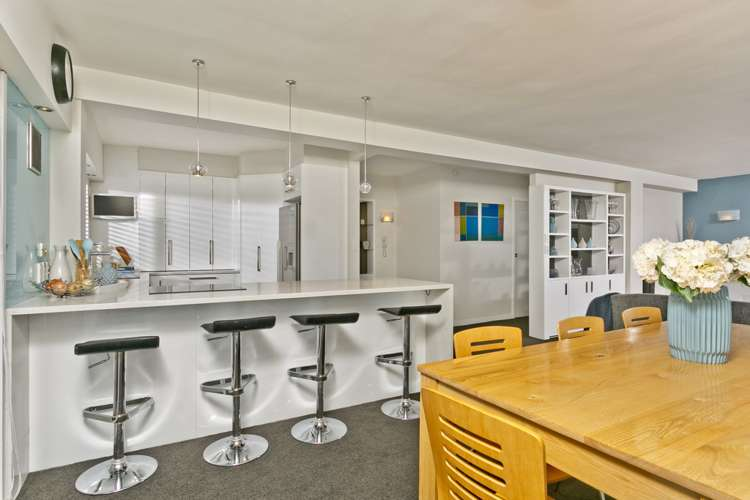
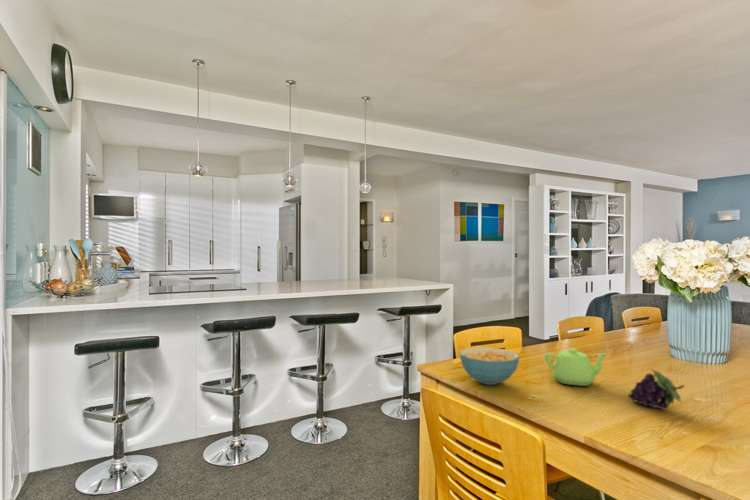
+ cereal bowl [458,346,520,386]
+ fruit [627,368,686,411]
+ teapot [543,347,609,387]
